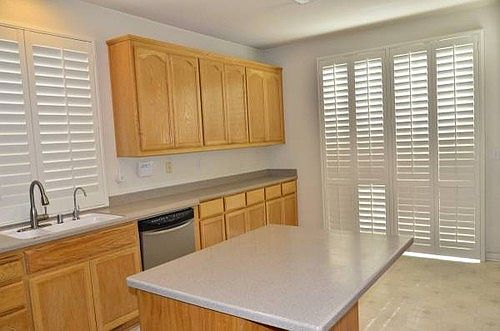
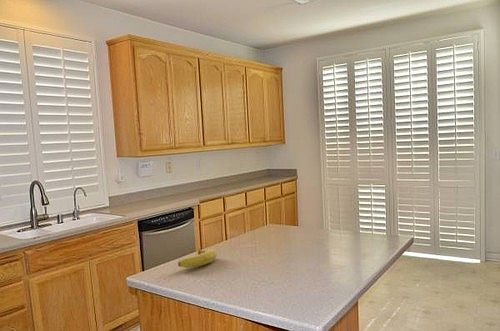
+ fruit [177,248,218,269]
